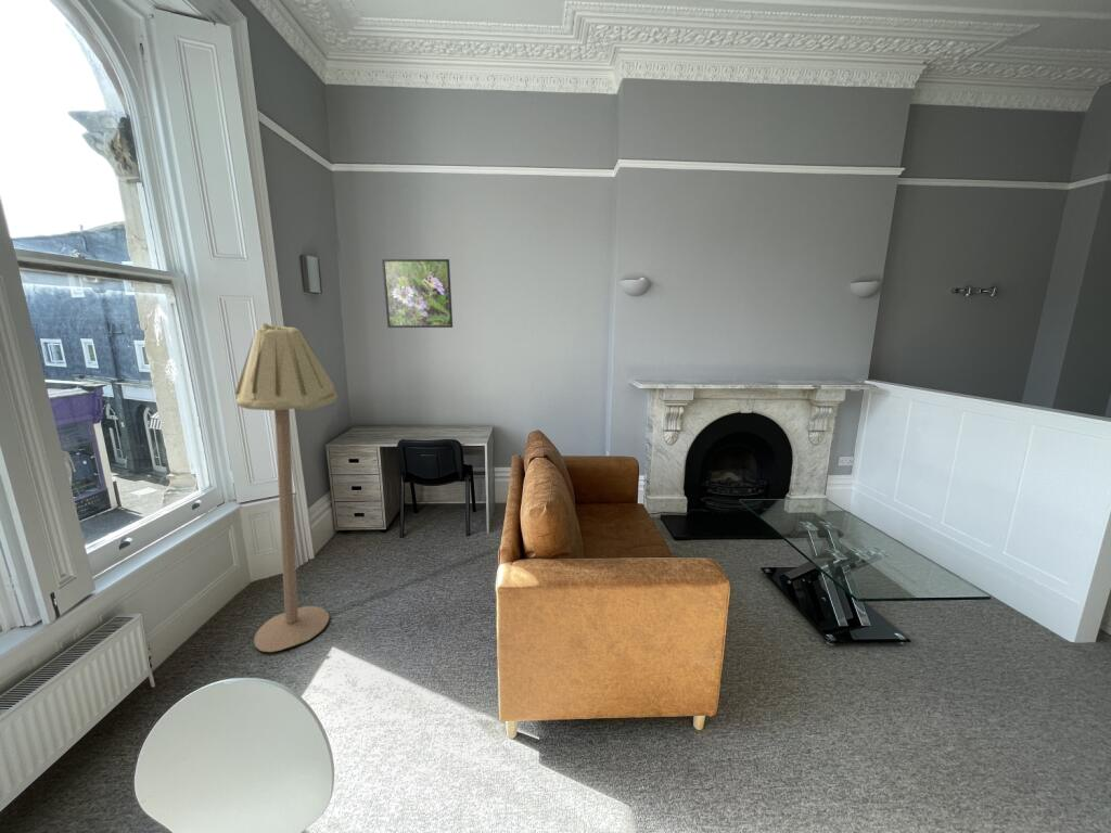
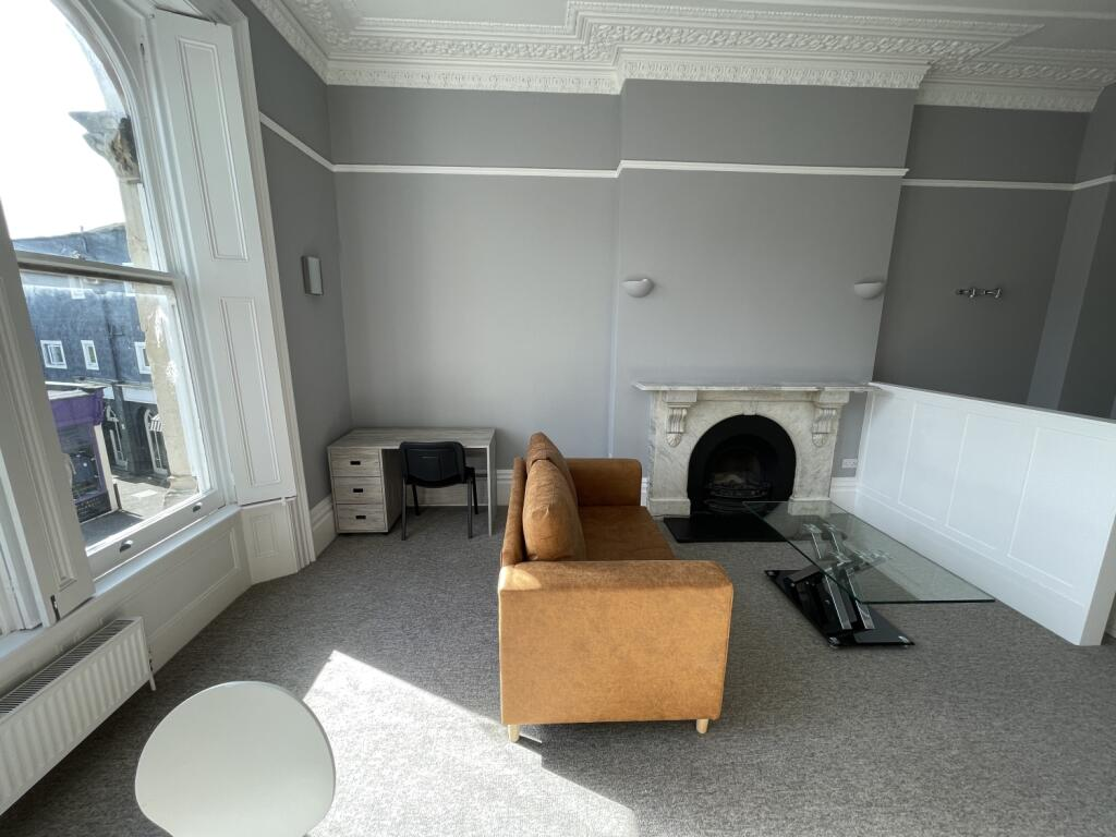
- floor lamp [234,322,339,653]
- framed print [381,258,454,329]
